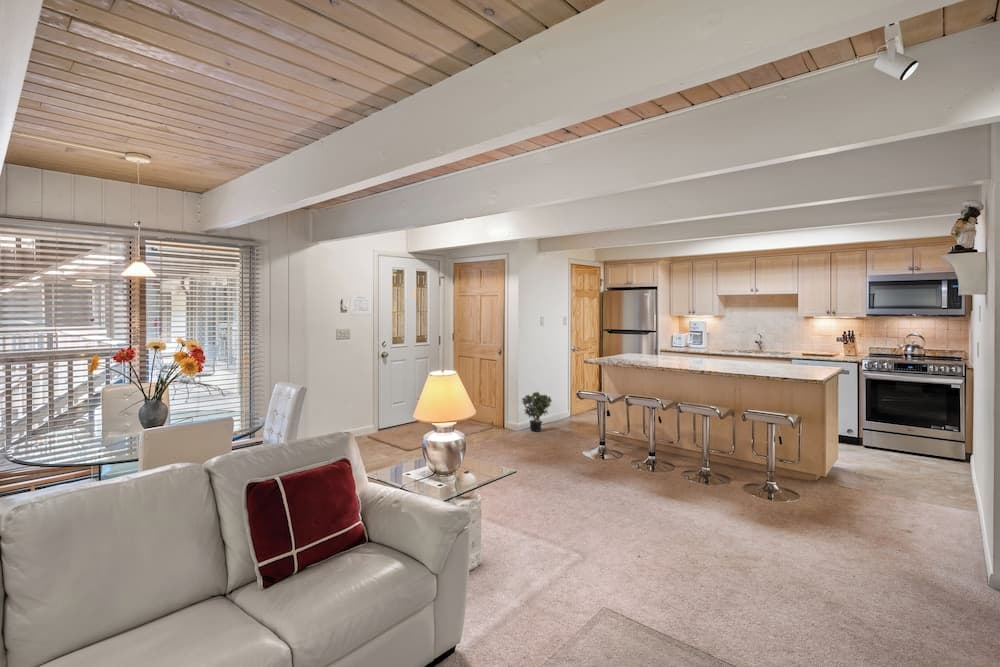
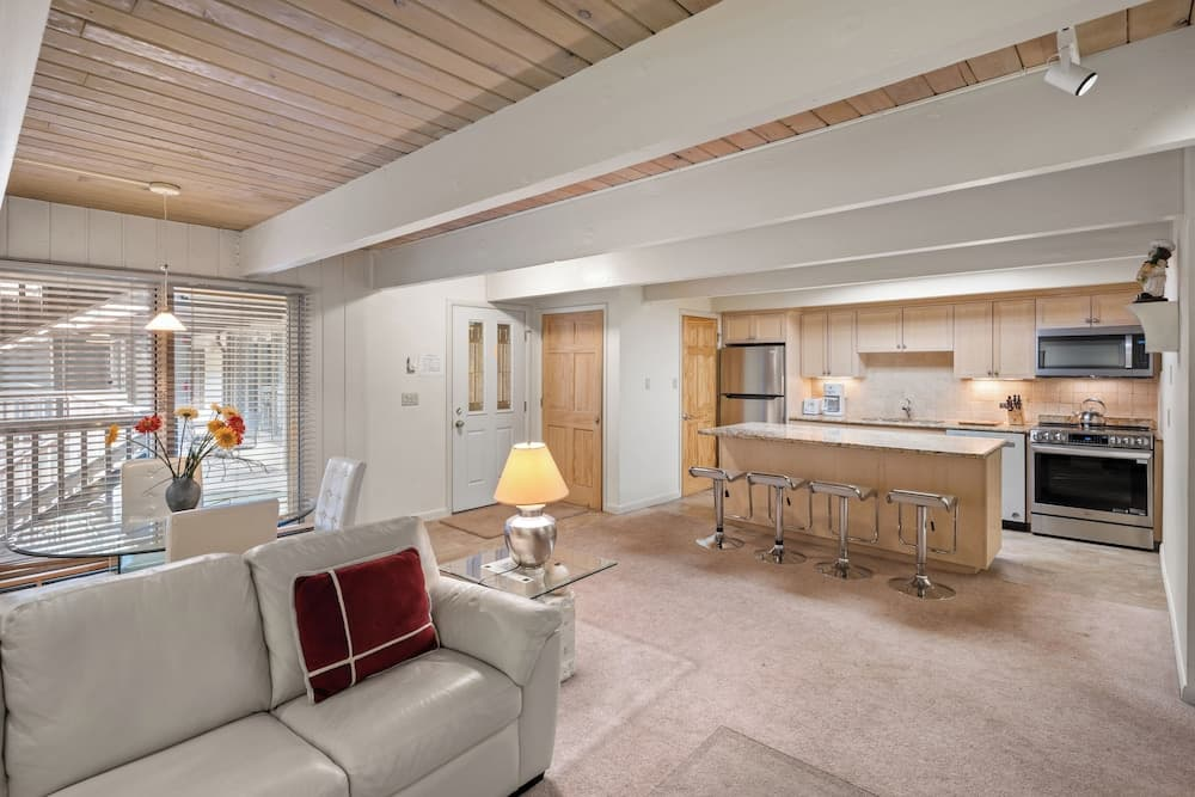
- potted plant [520,391,553,432]
